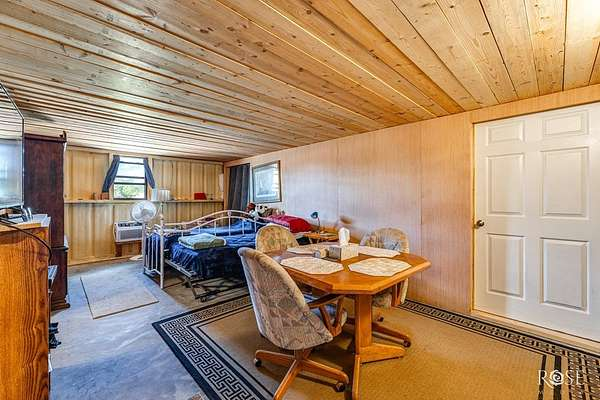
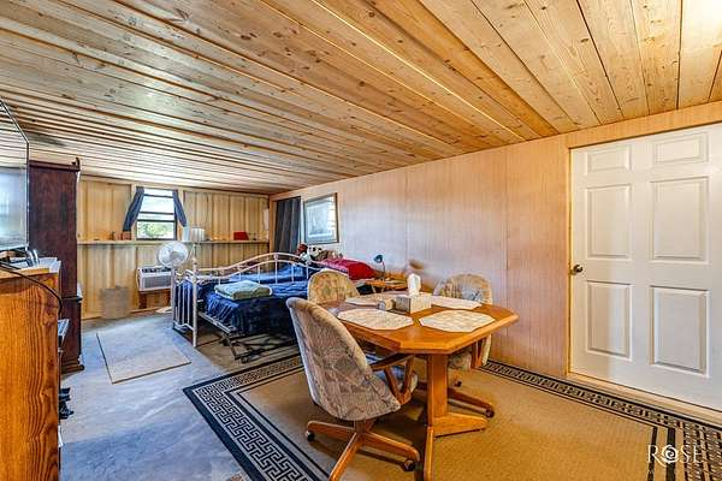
+ laundry hamper [97,284,131,320]
